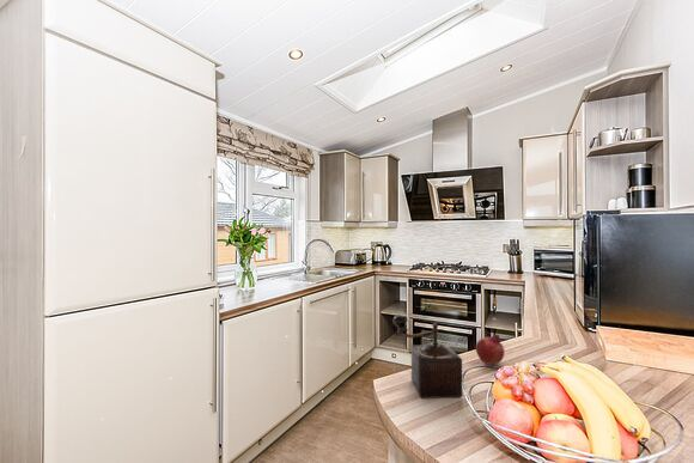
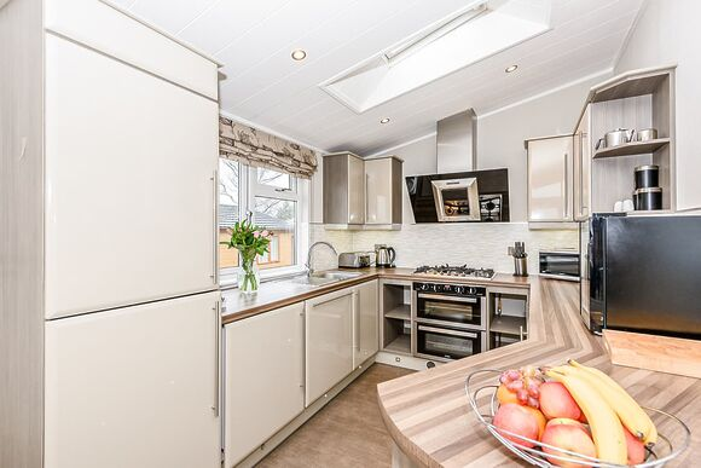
- fruit [475,333,505,366]
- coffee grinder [391,313,464,398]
